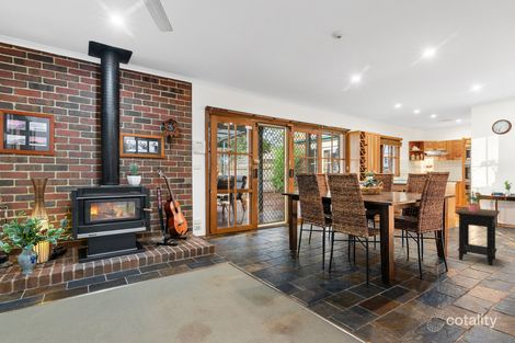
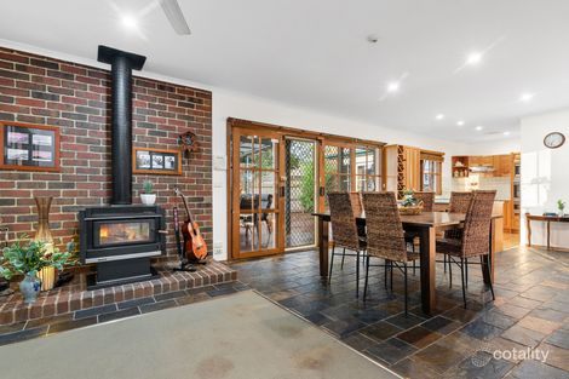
- side table [454,206,501,267]
- potted plant [466,188,487,213]
